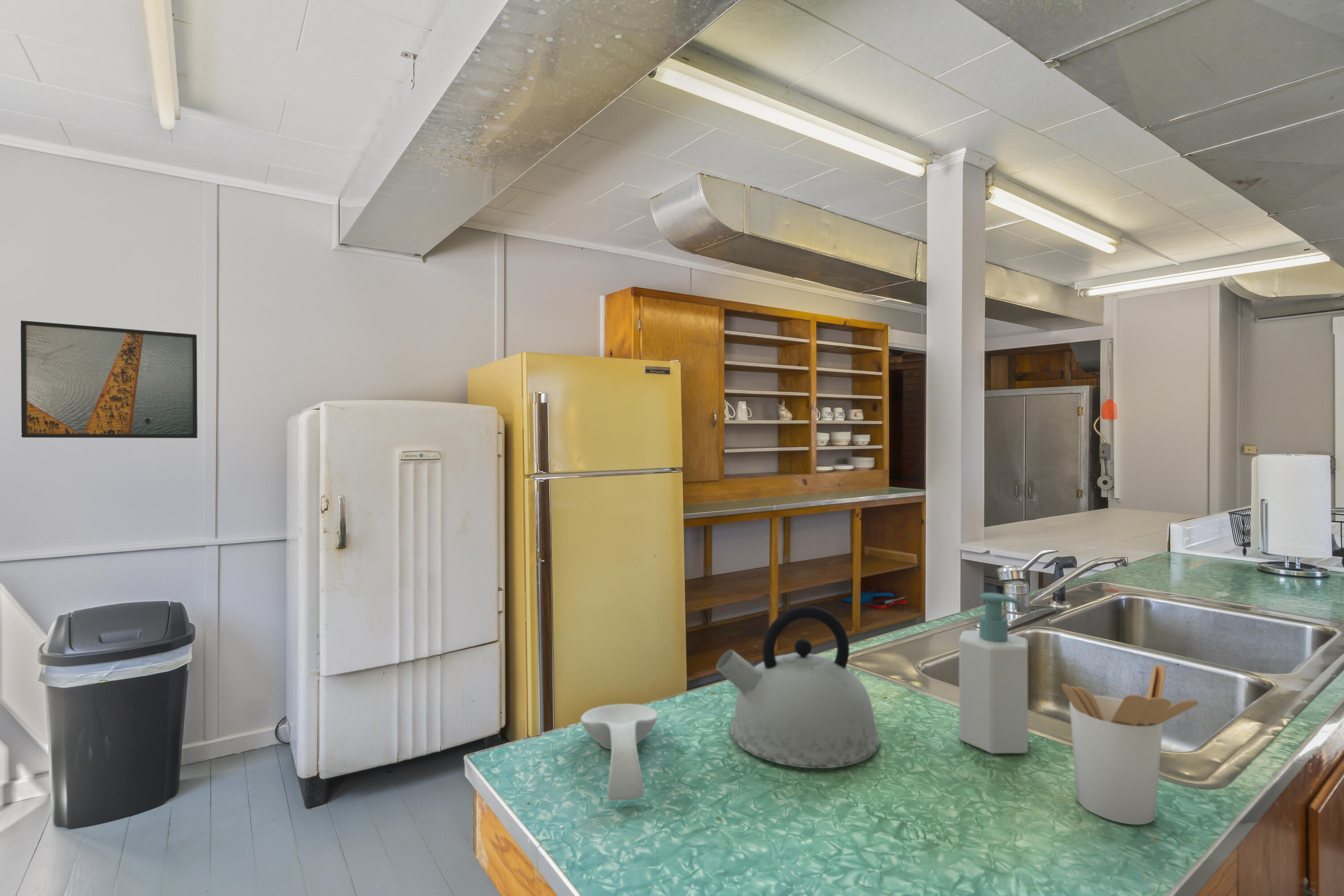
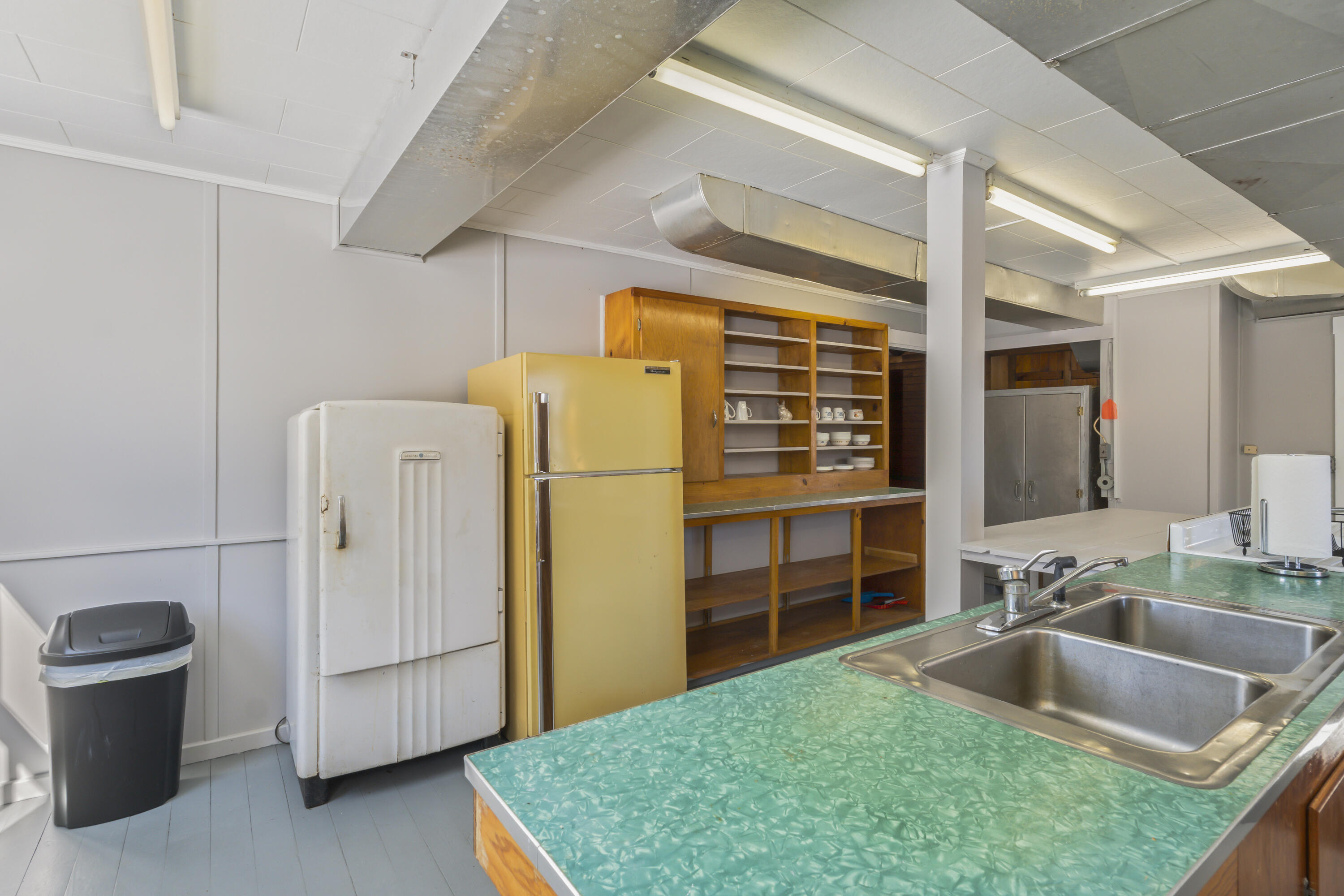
- spoon rest [580,703,658,801]
- soap bottle [959,592,1028,754]
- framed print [20,320,198,439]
- kettle [716,605,881,769]
- utensil holder [1061,664,1199,825]
